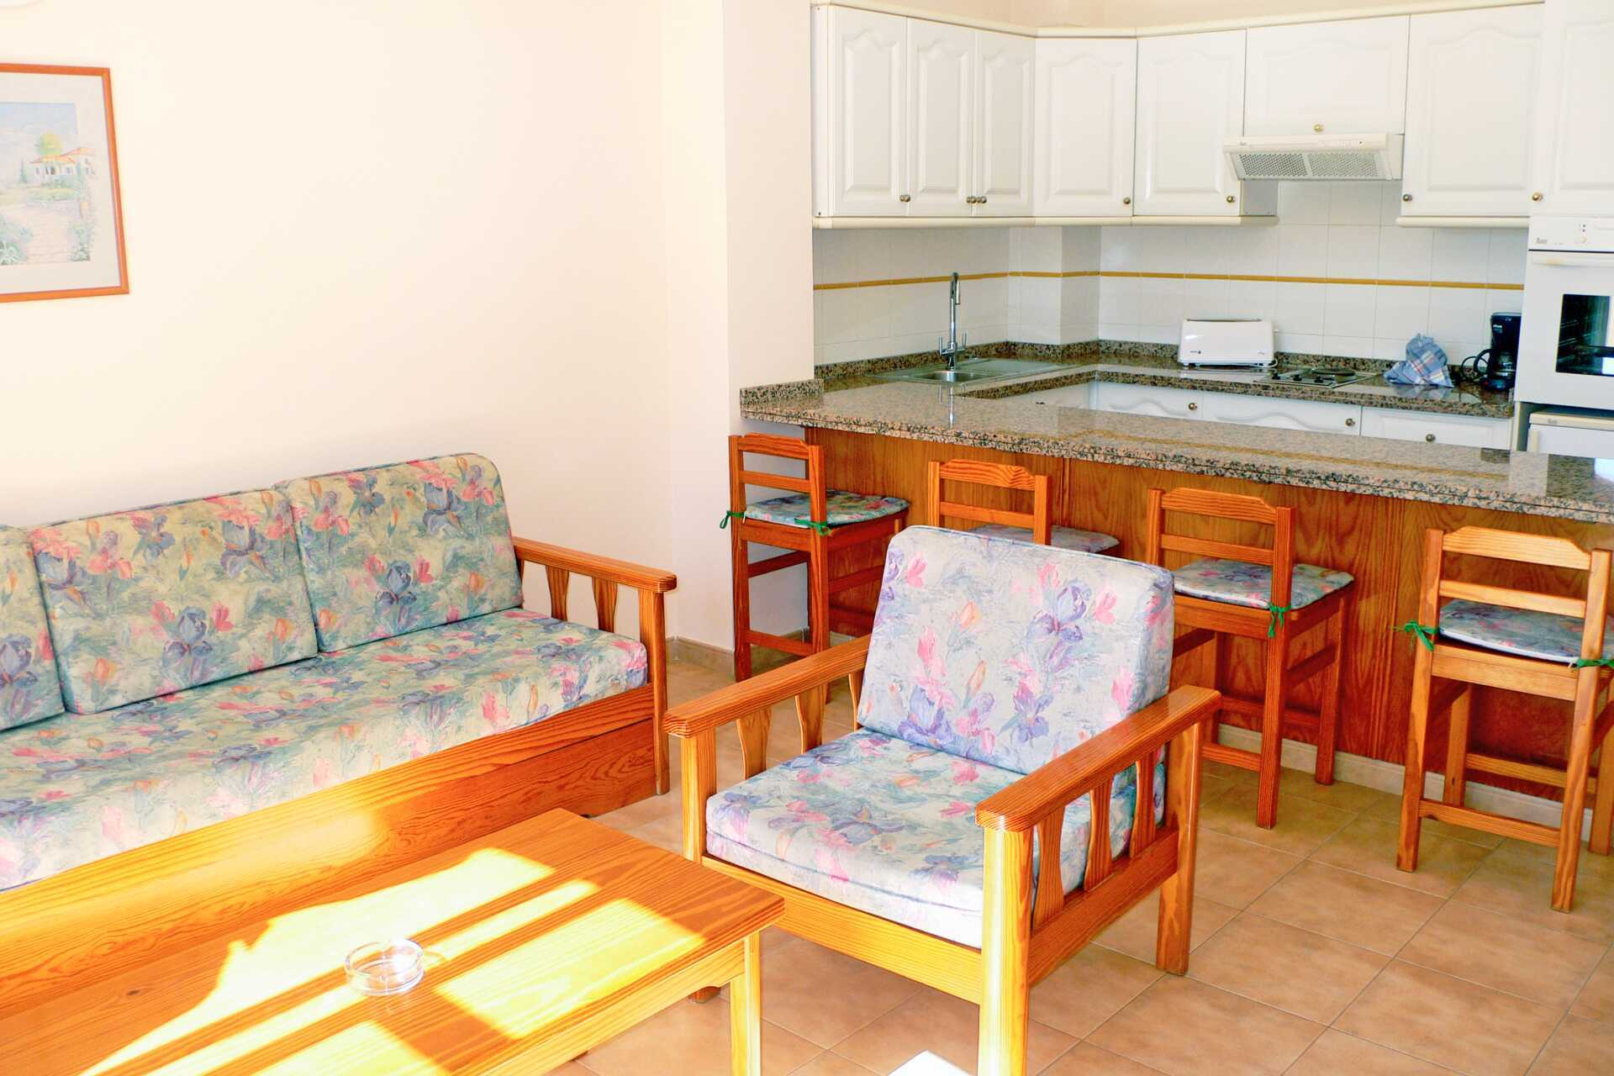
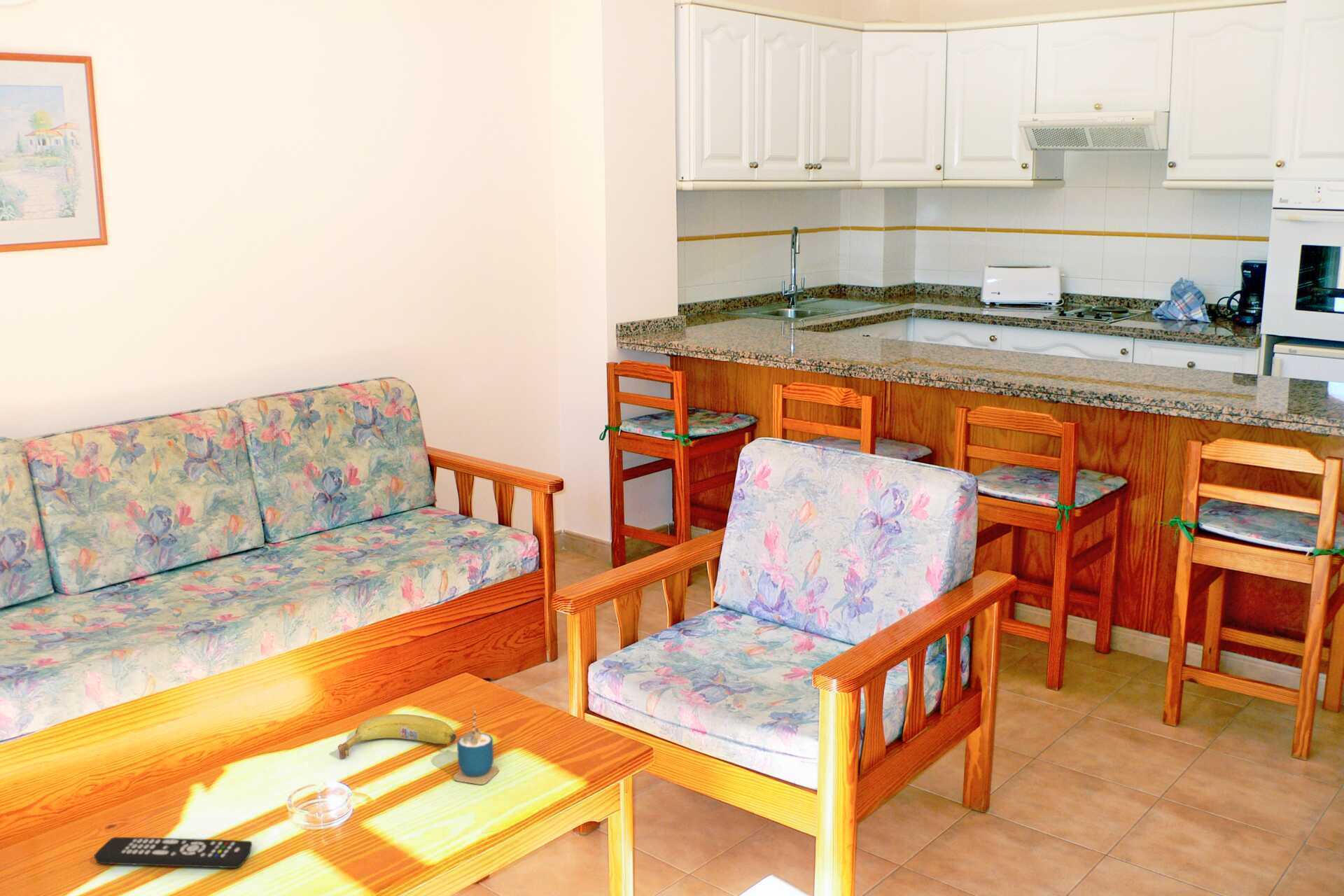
+ remote control [94,837,253,869]
+ cup [453,710,500,785]
+ fruit [337,713,456,759]
